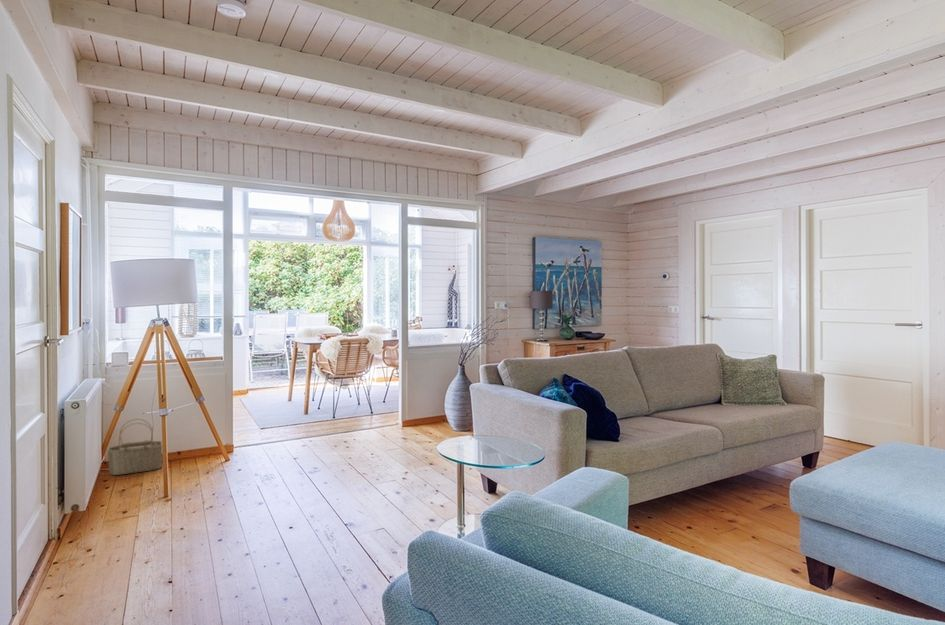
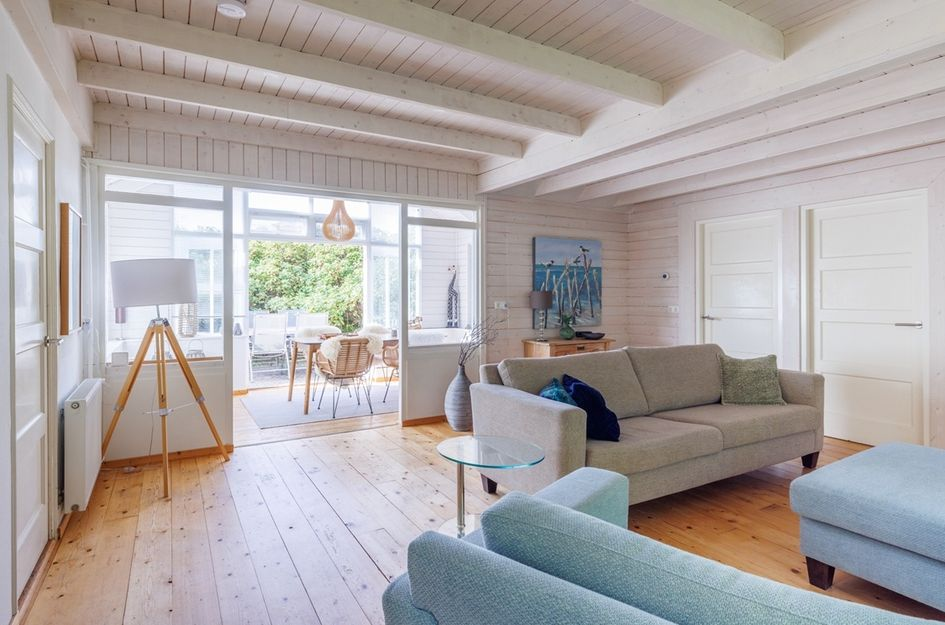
- wicker basket [106,418,163,476]
